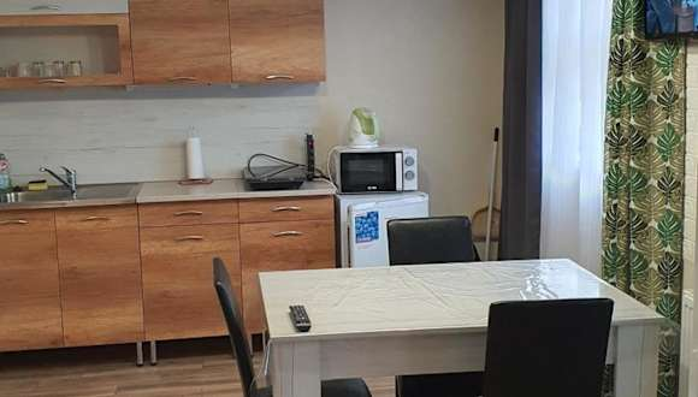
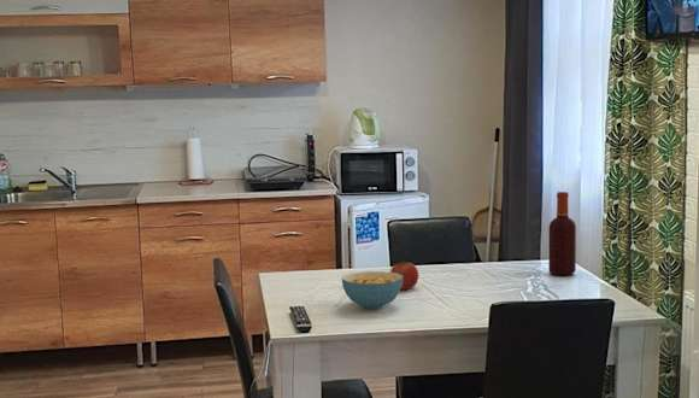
+ fruit [389,259,419,291]
+ cereal bowl [341,270,403,310]
+ bottle [547,191,577,276]
